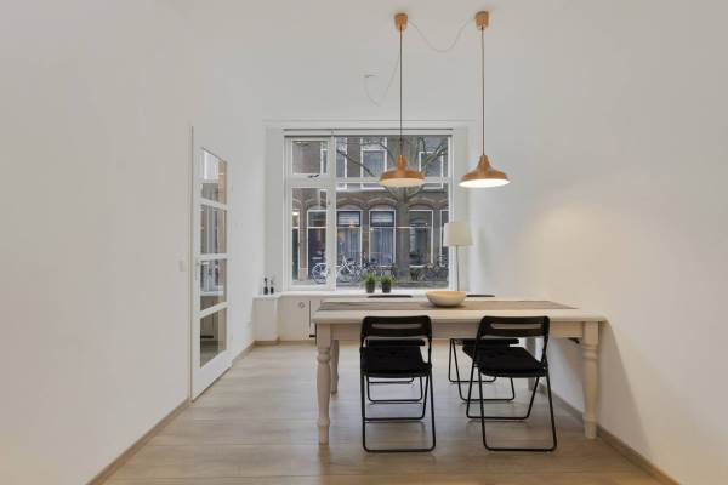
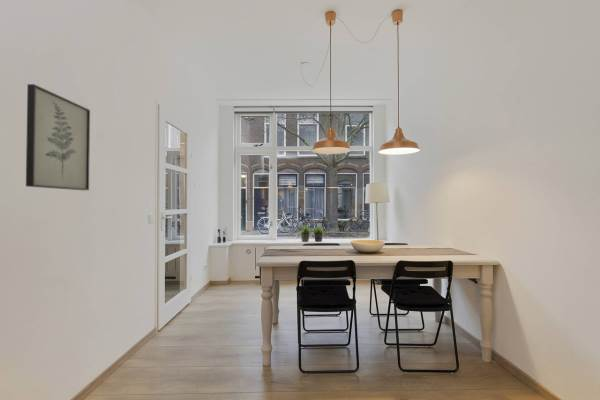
+ wall art [25,83,91,191]
